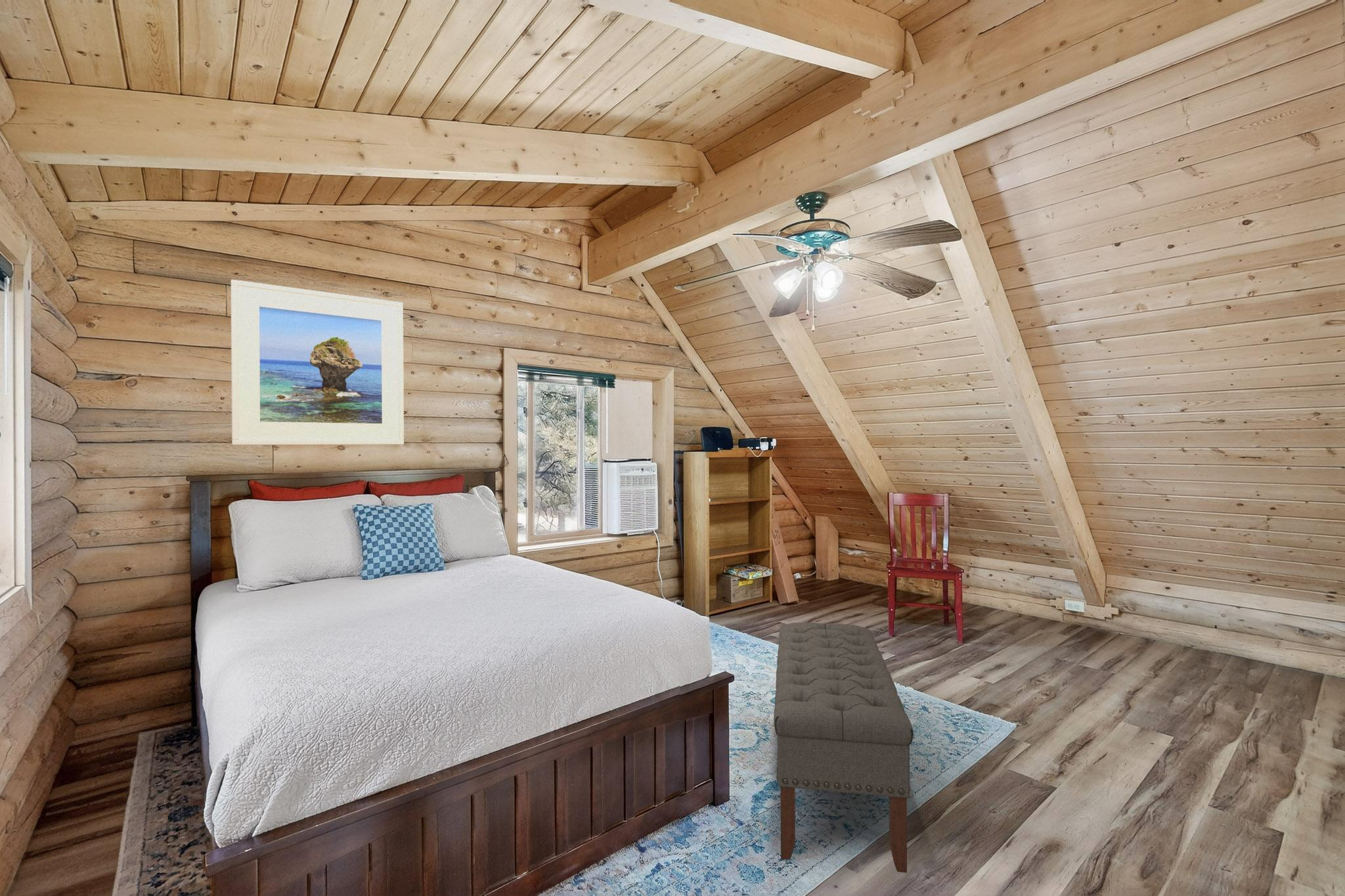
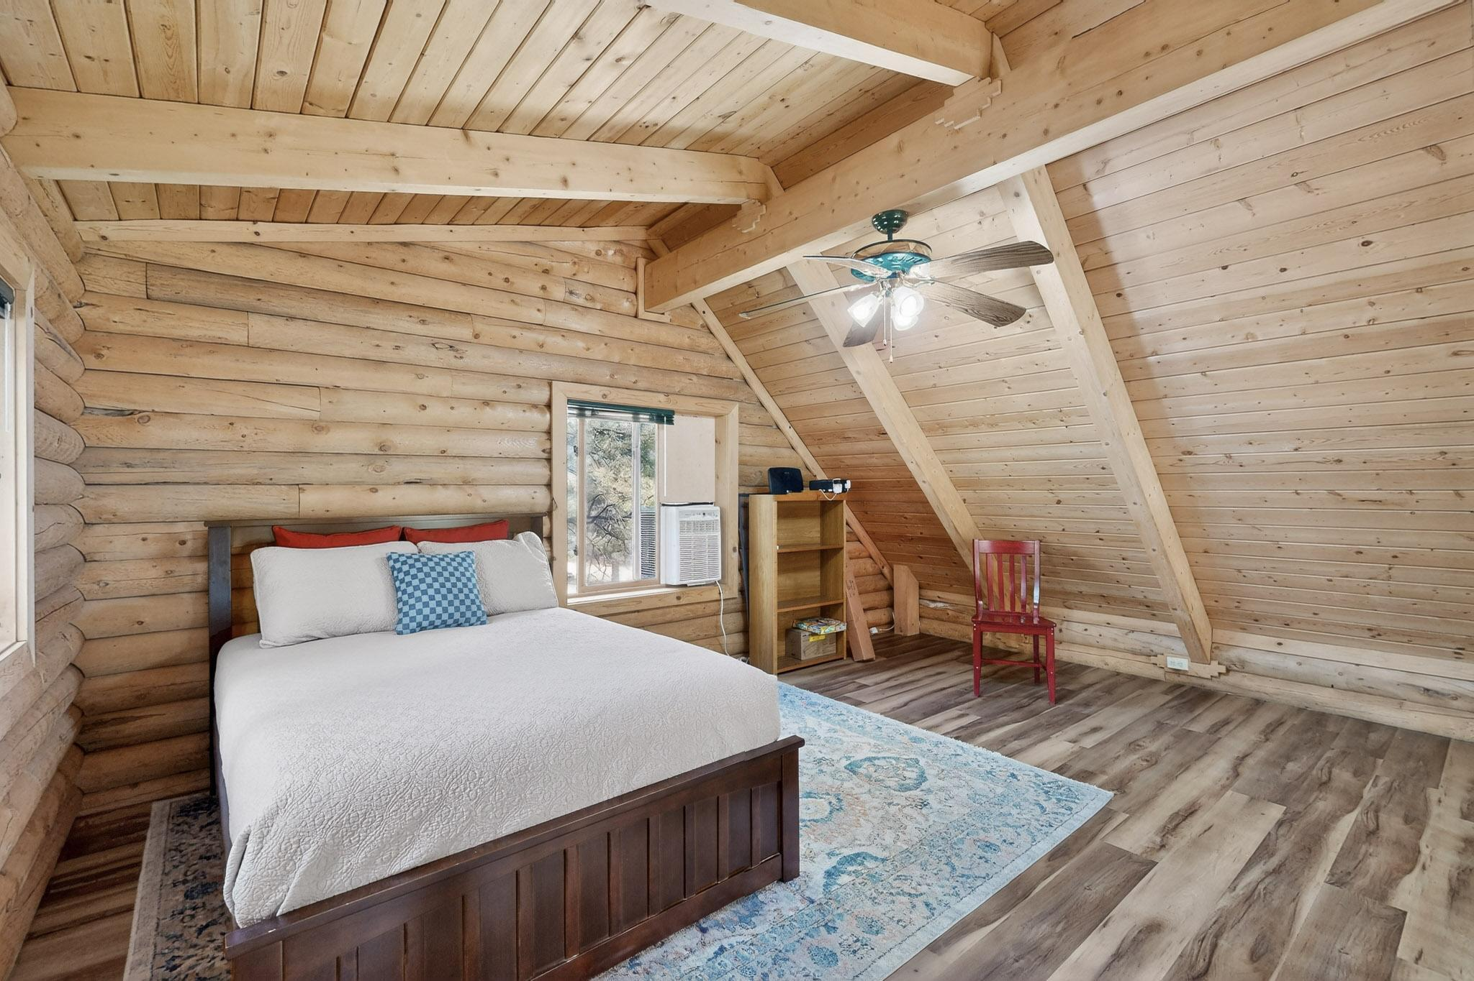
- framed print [230,279,405,446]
- bench [773,622,914,874]
